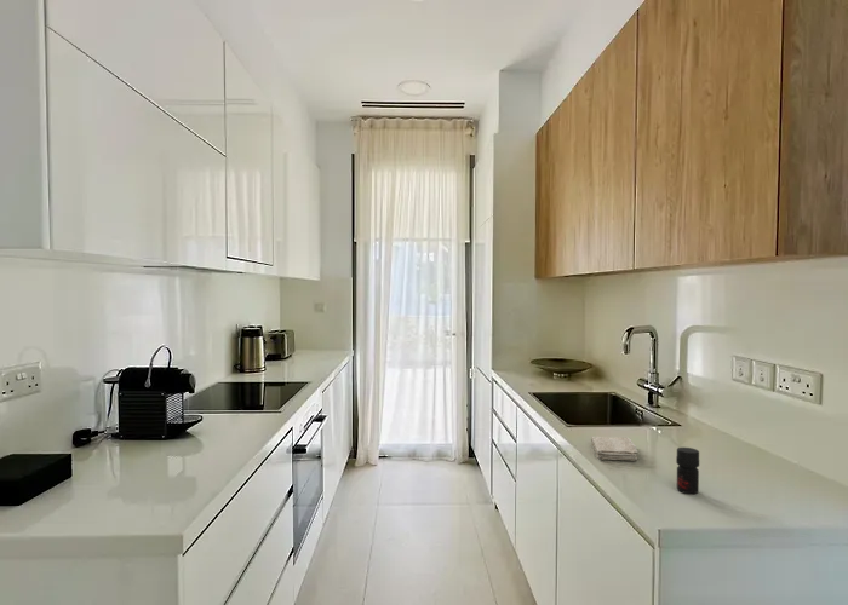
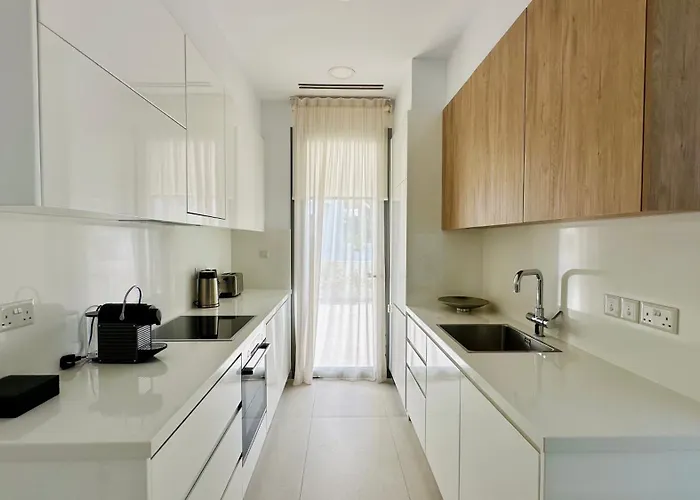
- washcloth [590,436,638,462]
- jar [675,446,700,495]
